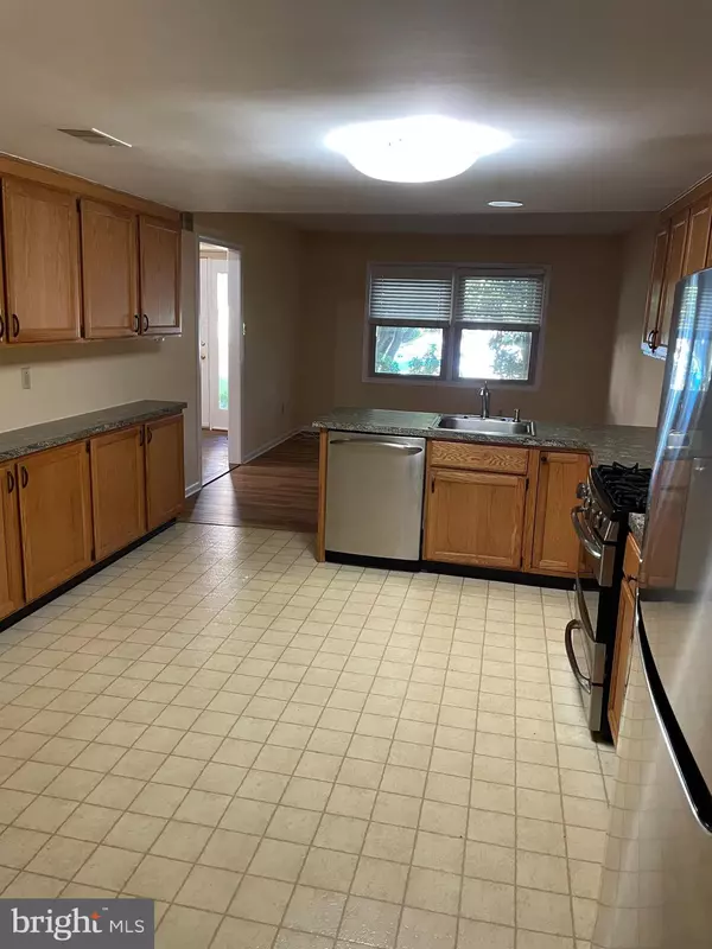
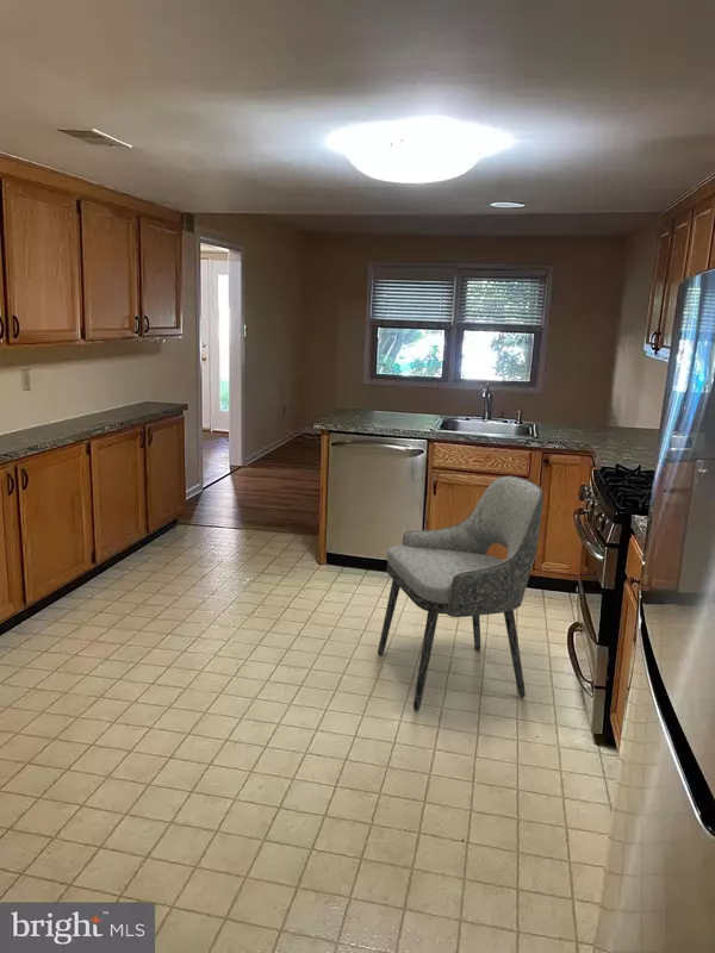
+ dining chair [377,475,545,712]
